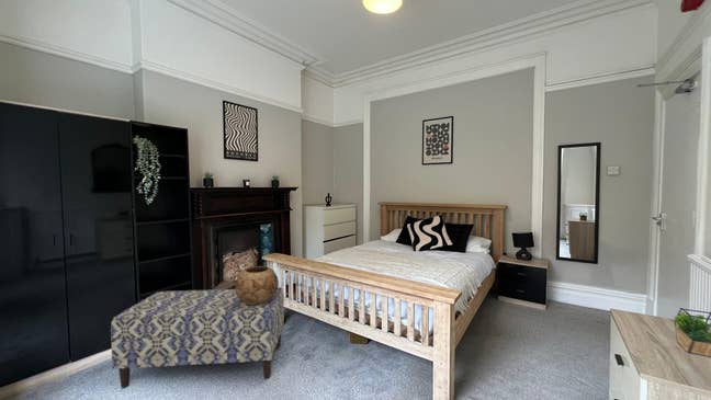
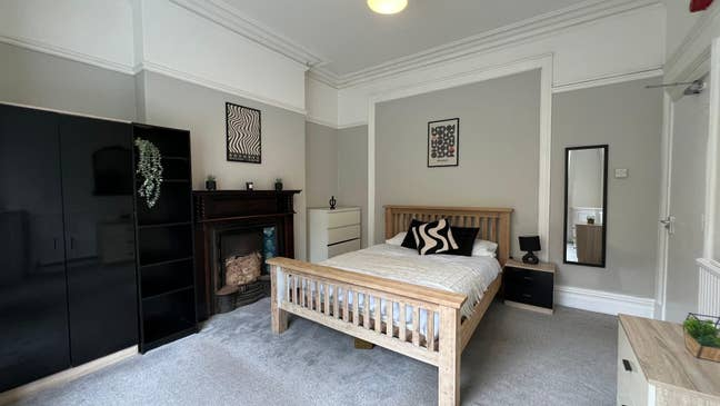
- bench [110,287,285,389]
- decorative bowl [234,265,280,305]
